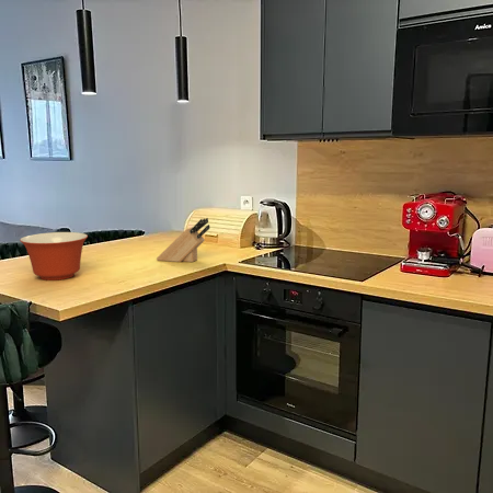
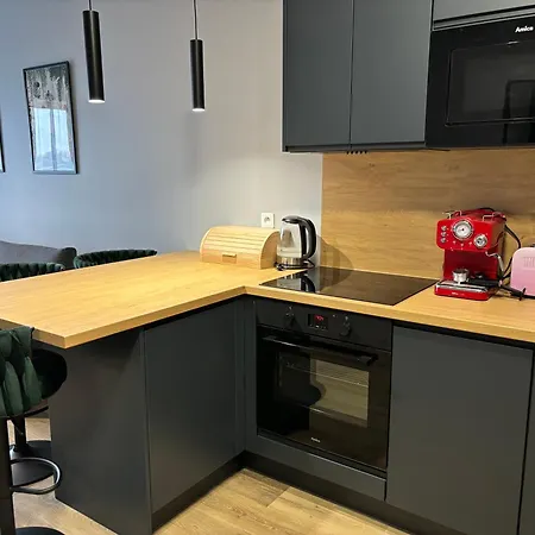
- mixing bowl [19,231,89,282]
- knife block [156,217,211,263]
